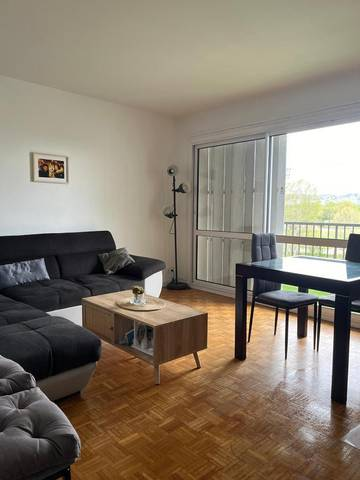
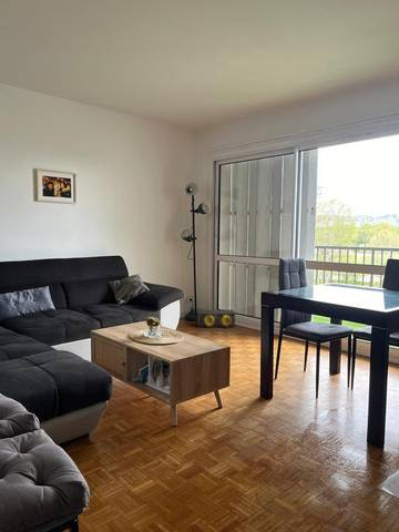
+ speaker [197,308,236,328]
